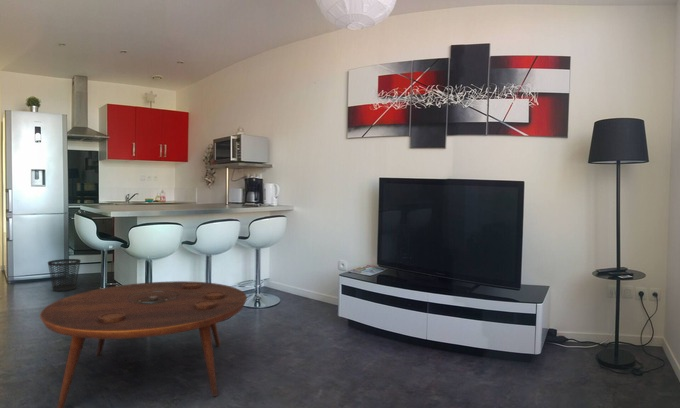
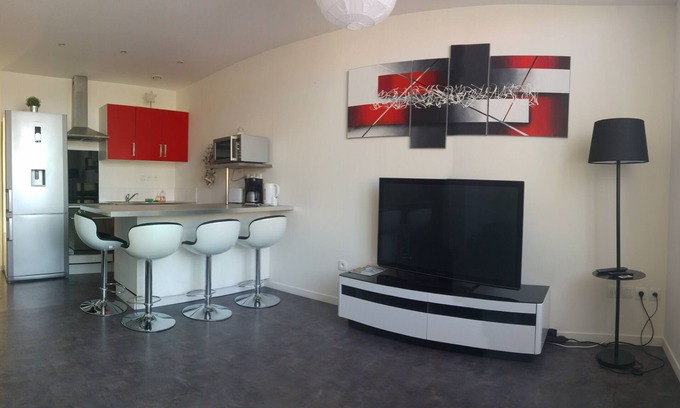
- wastebasket [47,258,82,292]
- coffee table [39,280,248,408]
